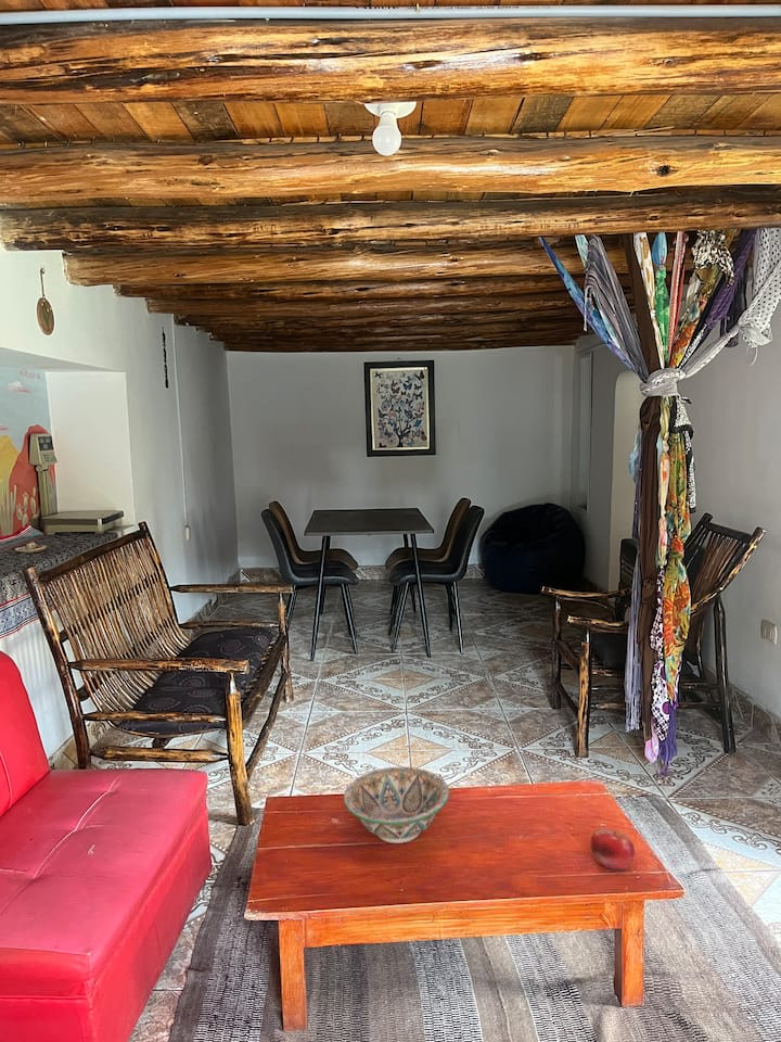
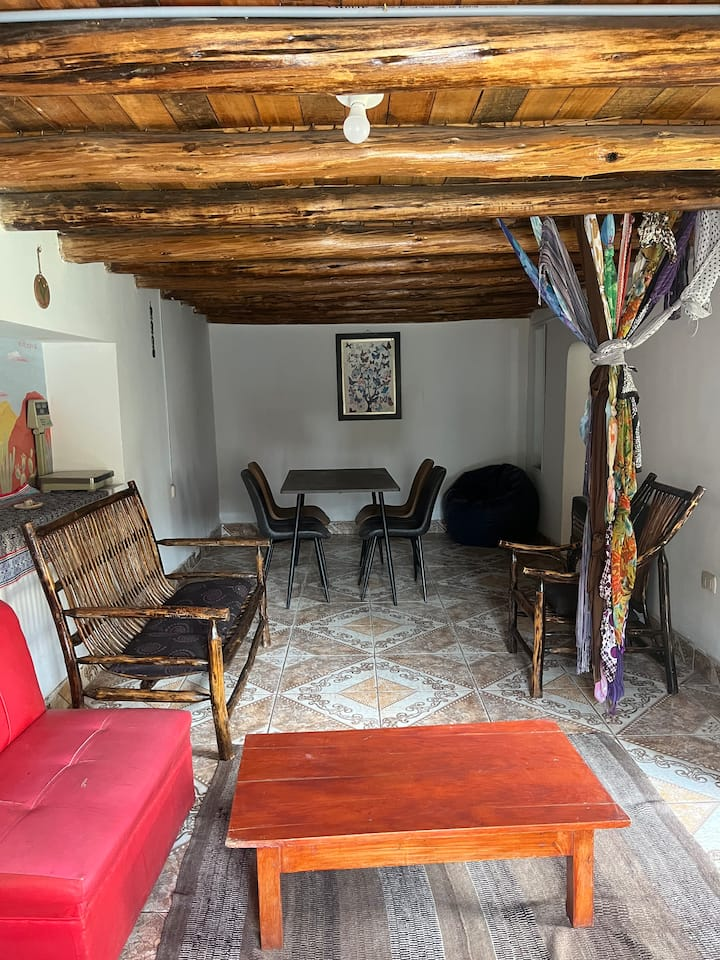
- decorative bowl [343,766,451,844]
- fruit [590,828,636,871]
